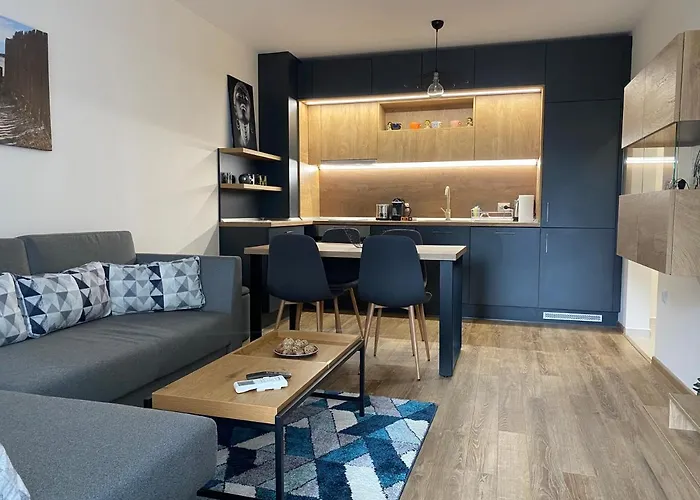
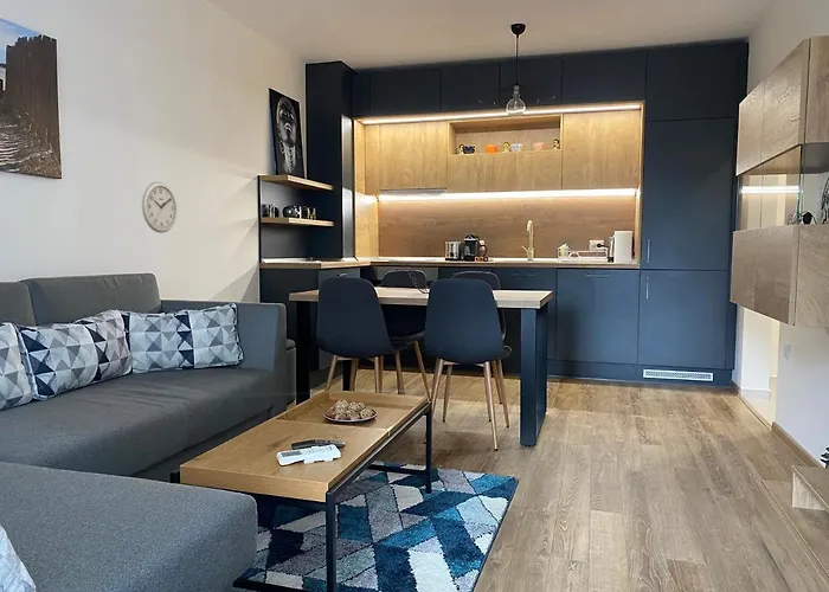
+ wall clock [141,181,179,234]
